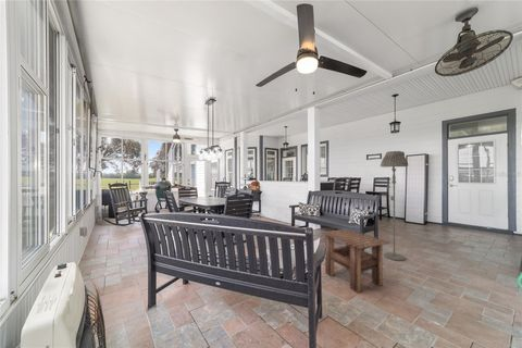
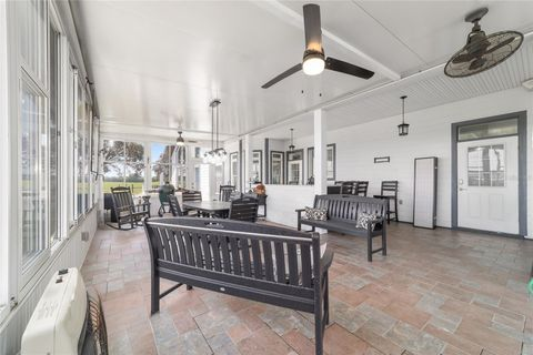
- side table [319,228,390,294]
- floor lamp [380,150,409,262]
